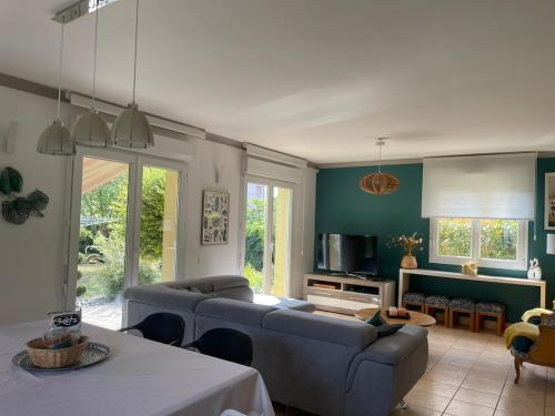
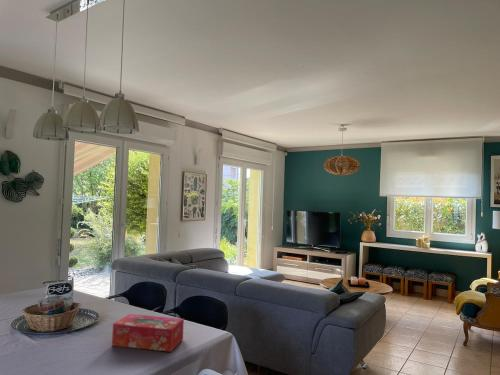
+ tissue box [111,313,185,353]
